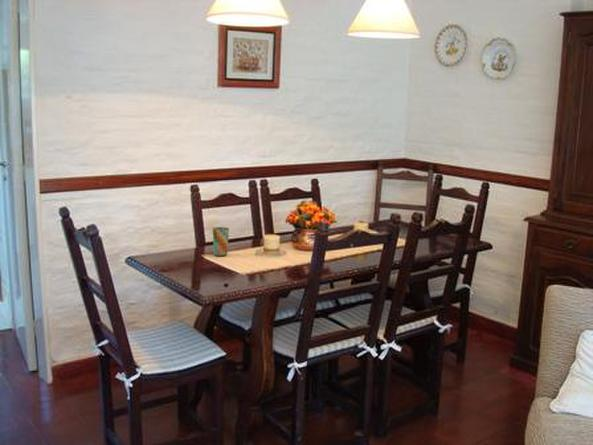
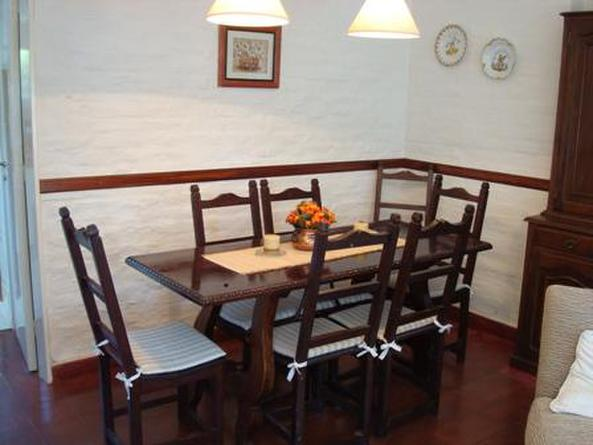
- cup [212,226,230,257]
